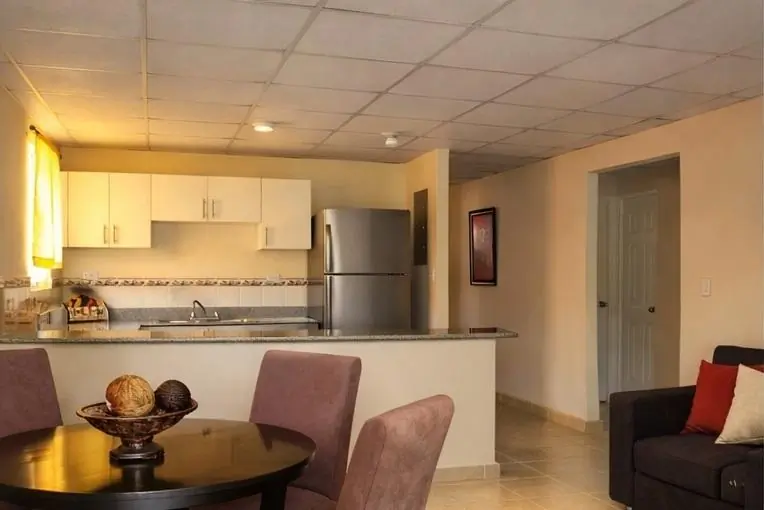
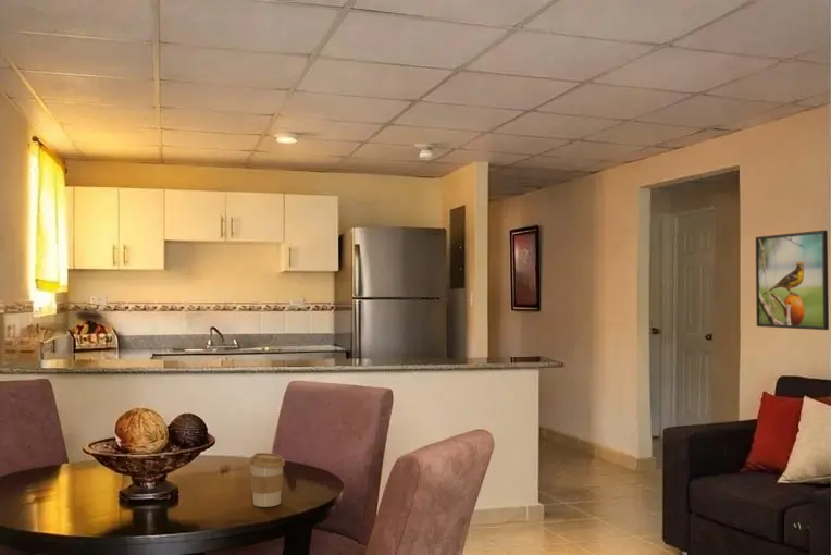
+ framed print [755,230,830,331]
+ coffee cup [248,452,286,508]
